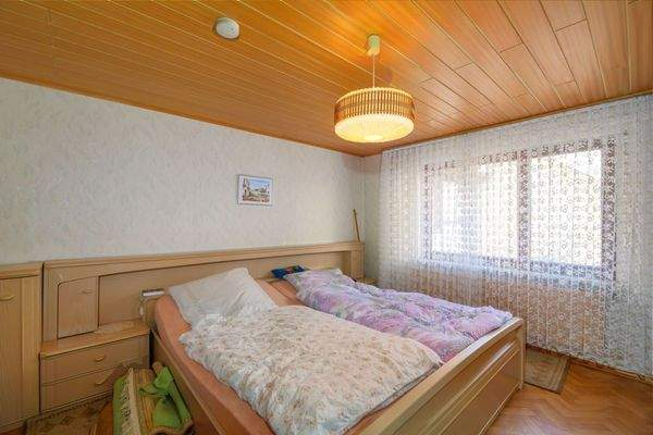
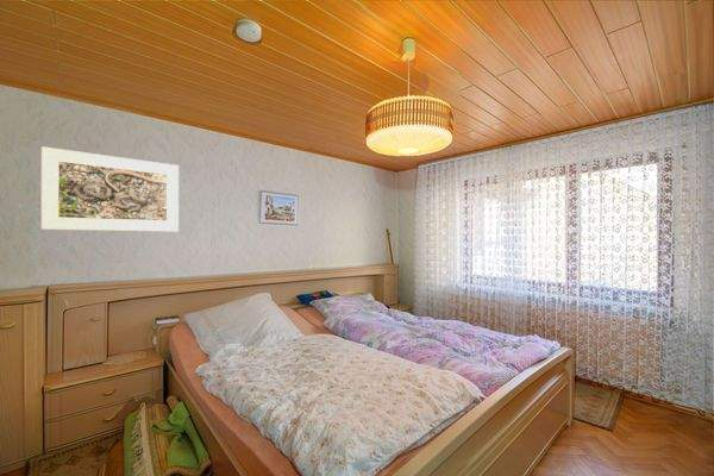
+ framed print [39,145,180,233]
